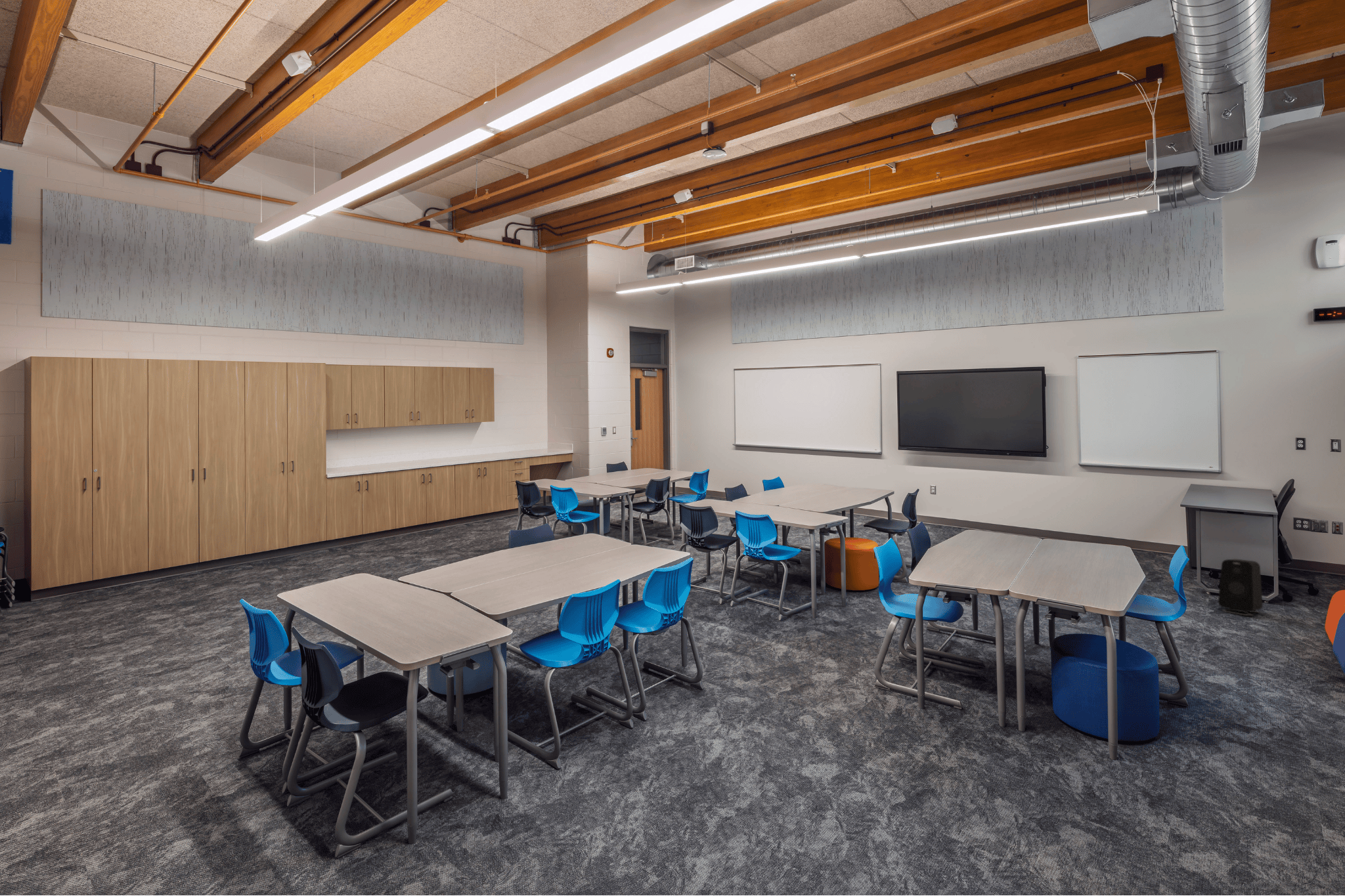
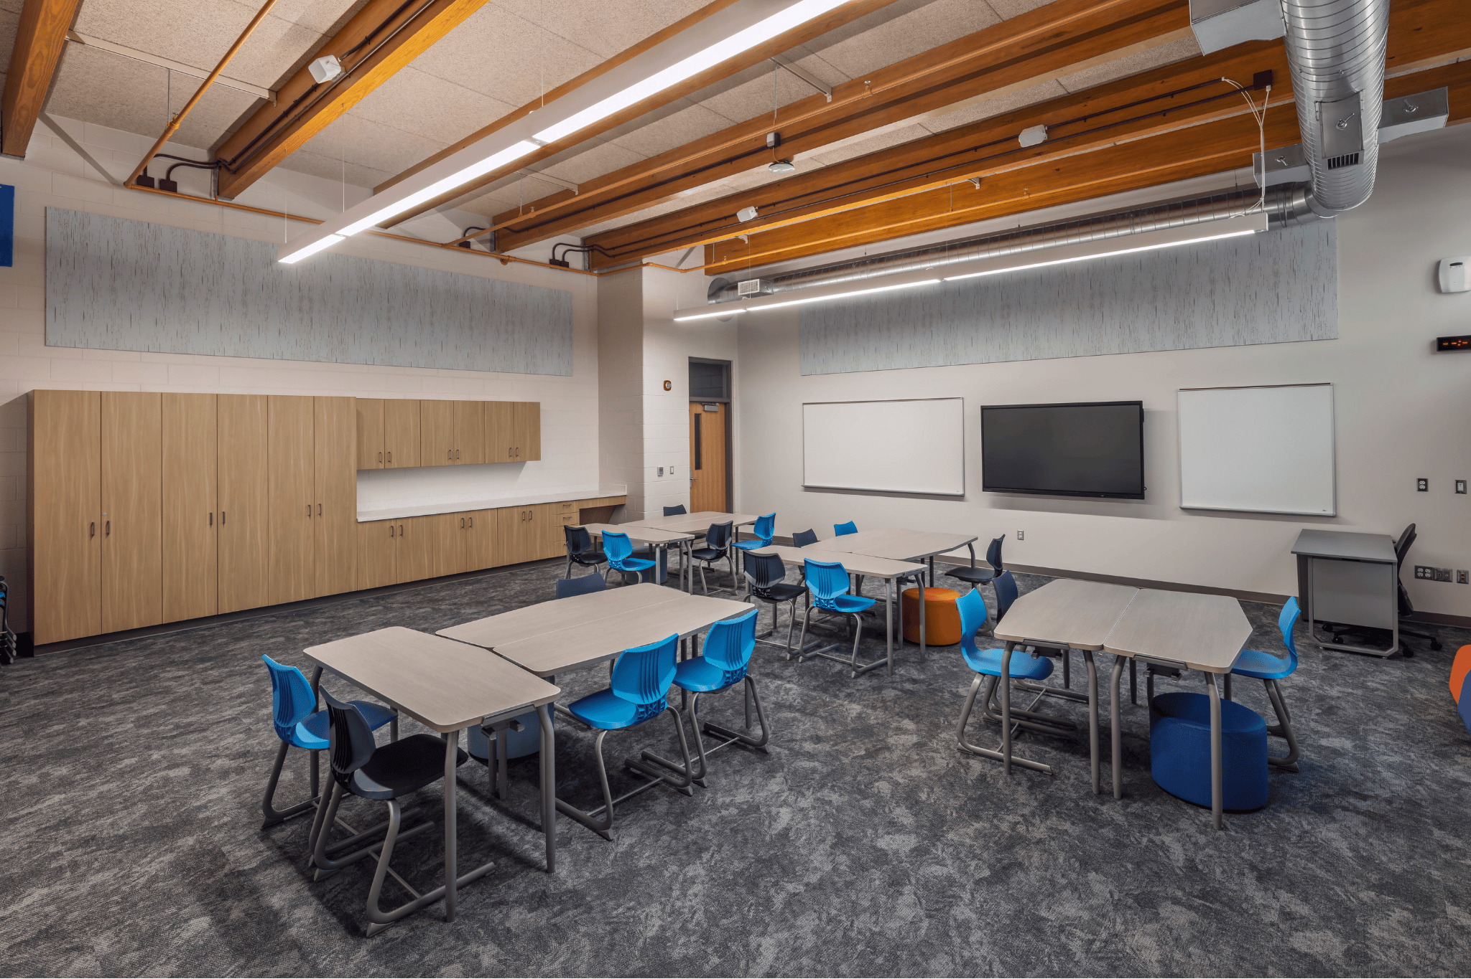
- speaker [1218,559,1264,616]
